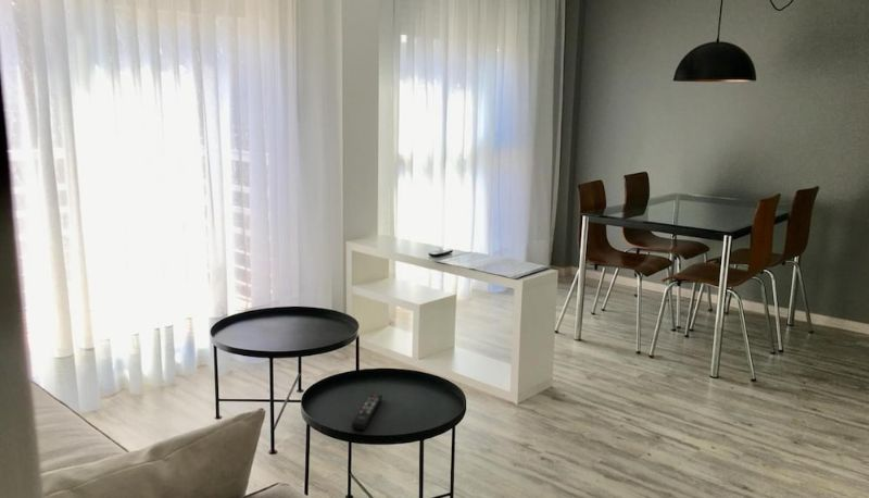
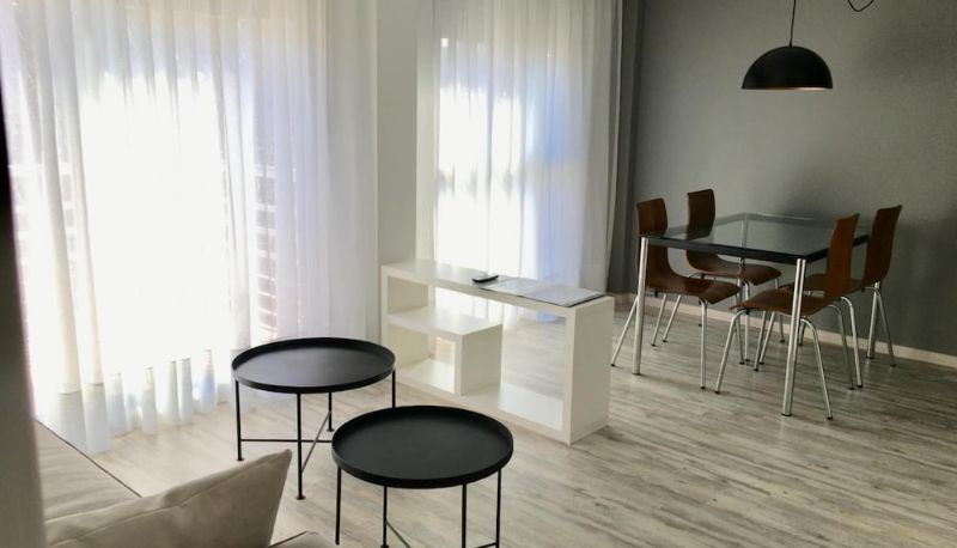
- remote control [350,393,383,431]
